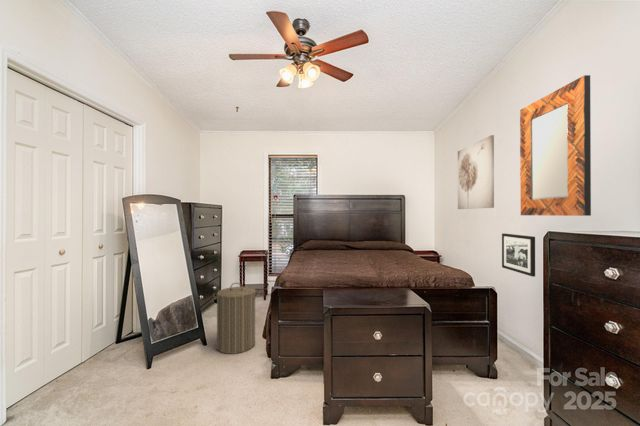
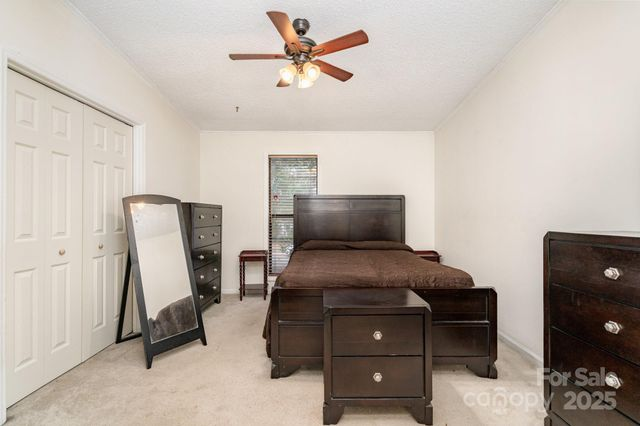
- laundry hamper [212,282,261,355]
- home mirror [519,74,592,217]
- picture frame [501,232,536,278]
- wall art [457,134,495,210]
